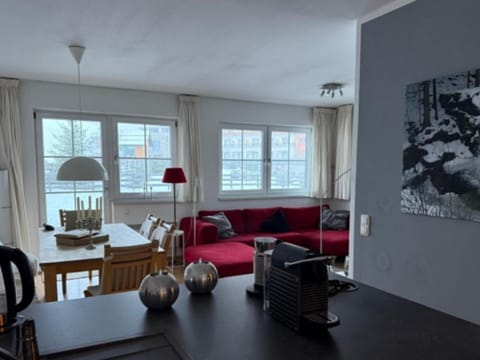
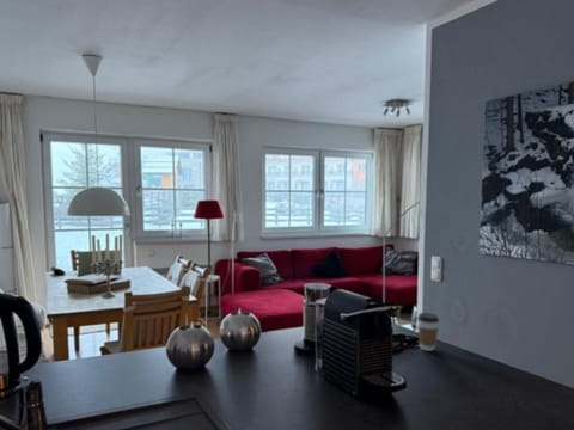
+ coffee cup [416,312,440,352]
